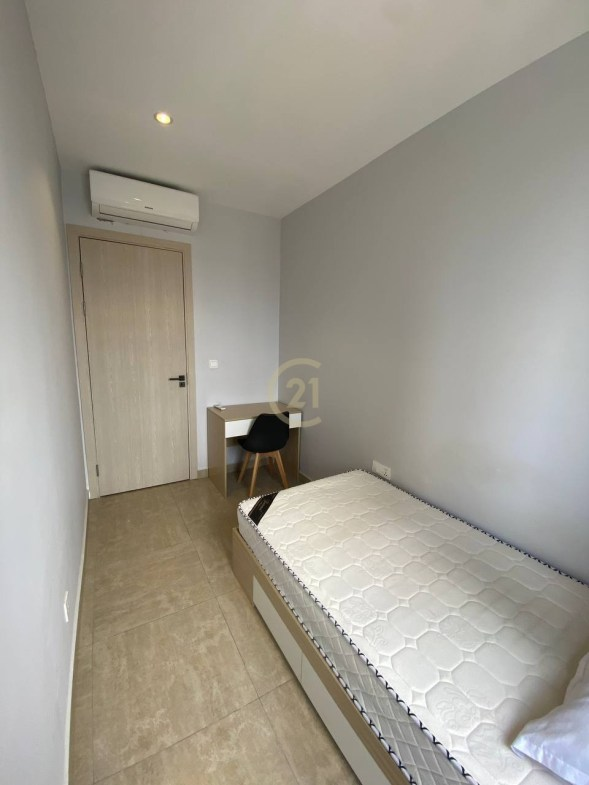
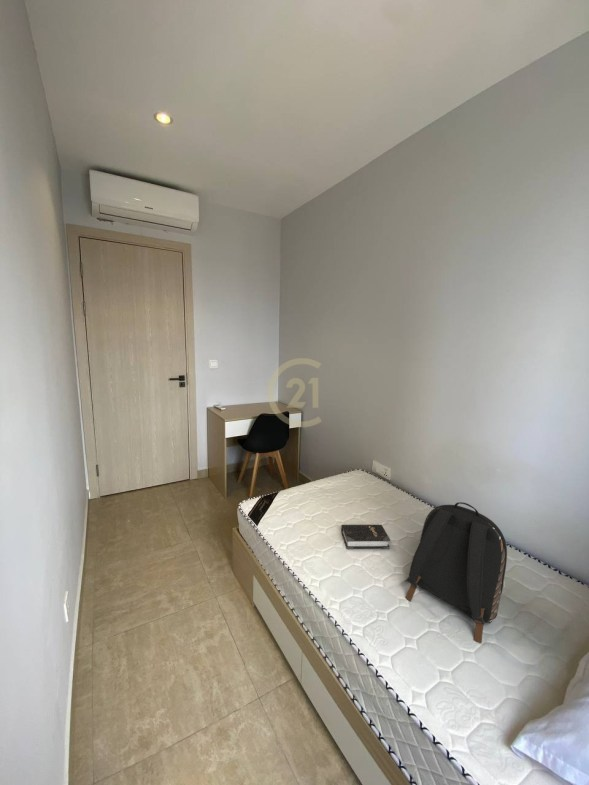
+ backpack [405,501,508,644]
+ hardback book [340,524,391,550]
